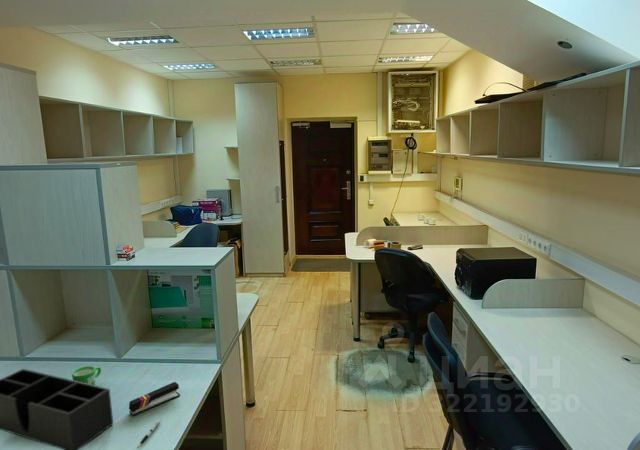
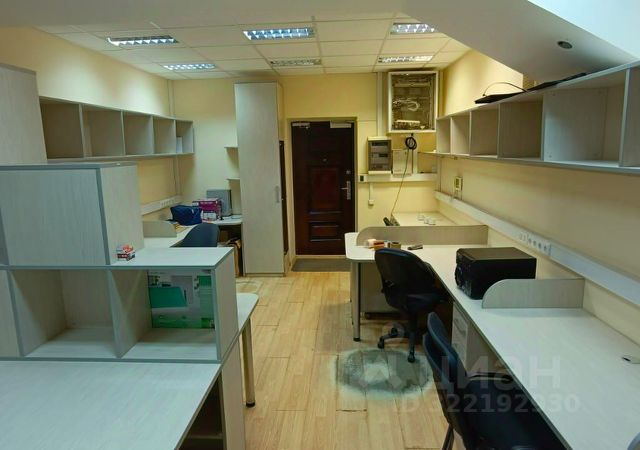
- pen [136,419,162,449]
- mug [71,365,102,385]
- desk organizer [0,368,114,450]
- stapler [128,381,181,417]
